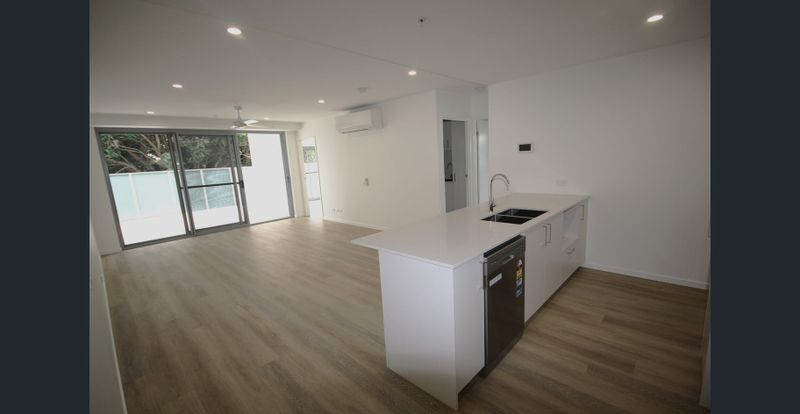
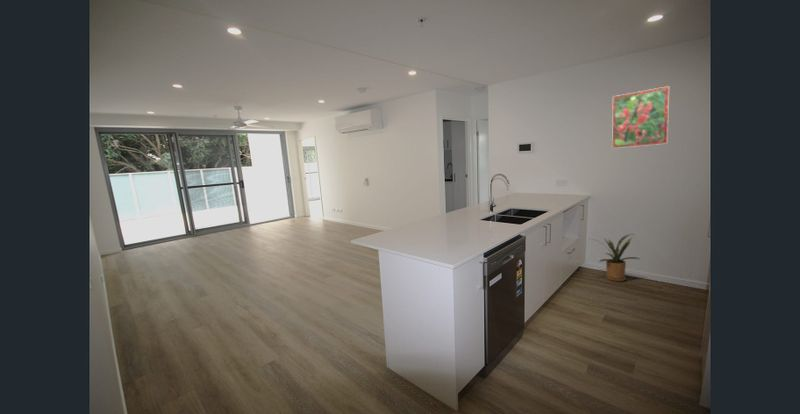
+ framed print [611,85,670,149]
+ house plant [589,232,640,282]
